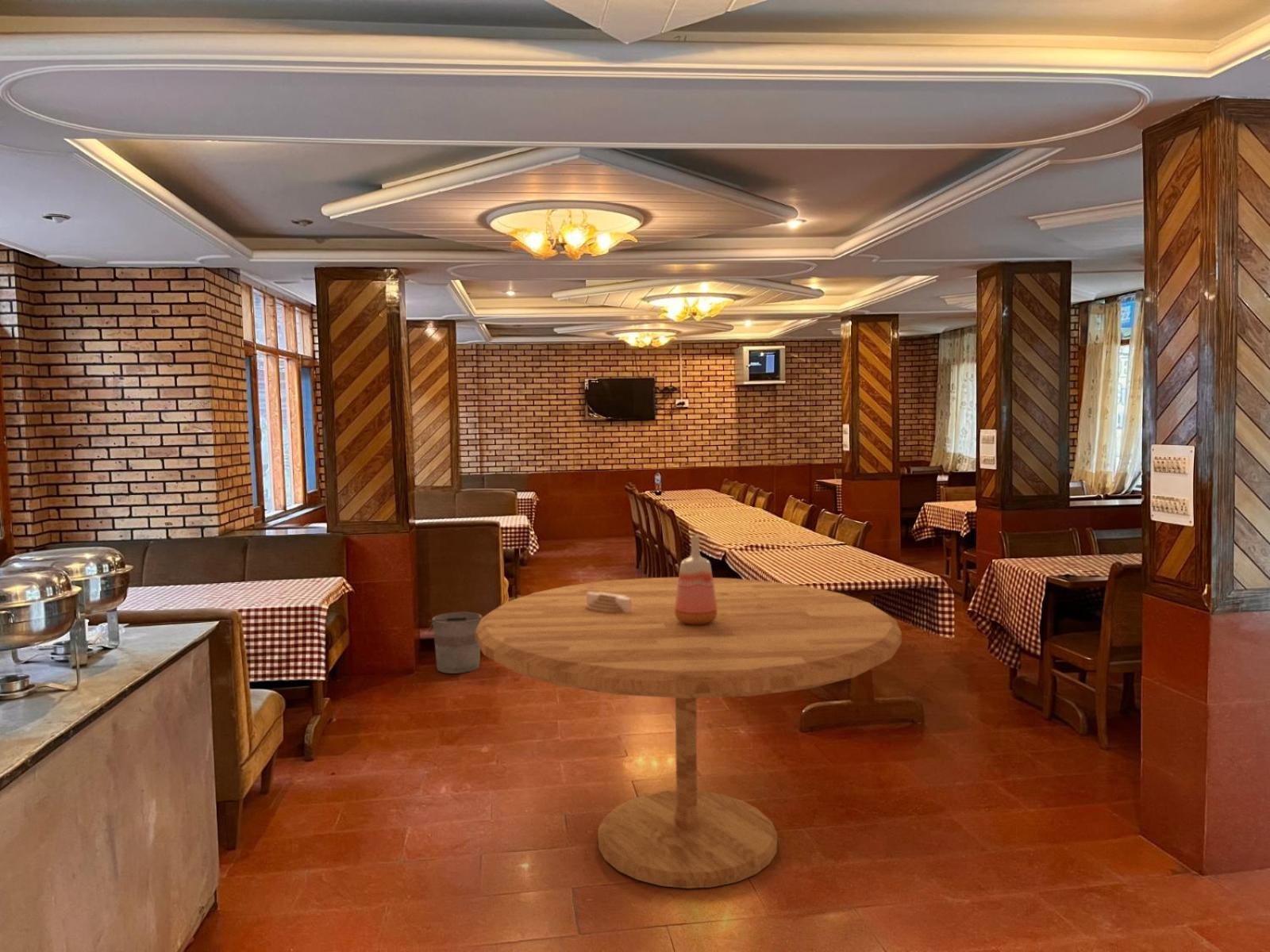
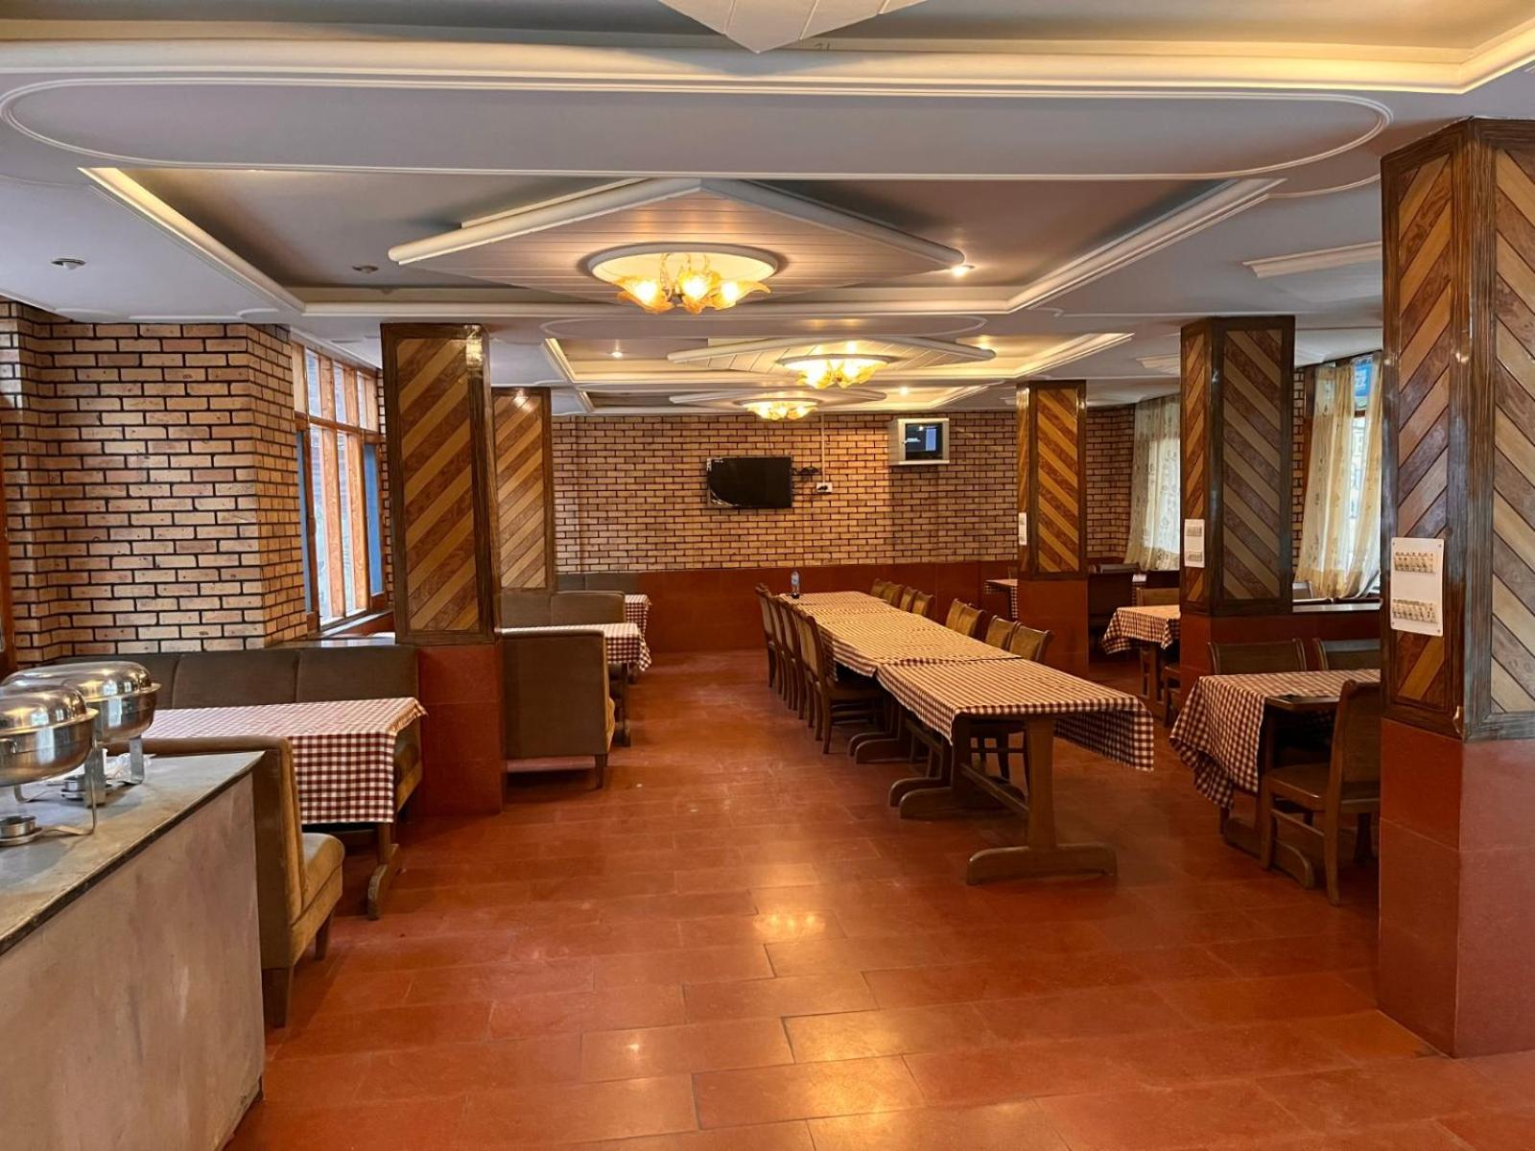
- bucket [428,612,483,674]
- architectural model [586,592,632,613]
- dining table [475,577,902,889]
- vase [675,535,718,625]
